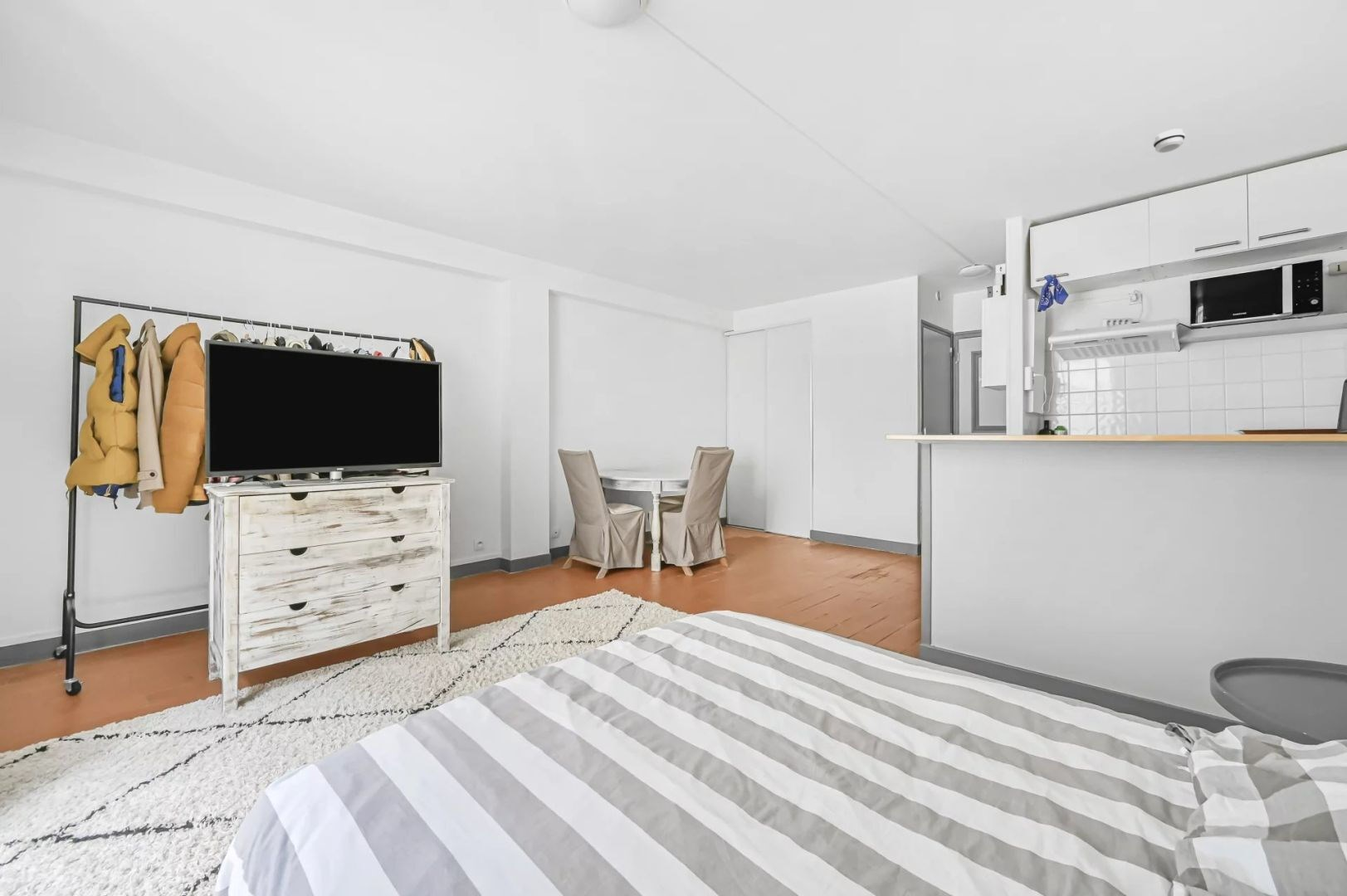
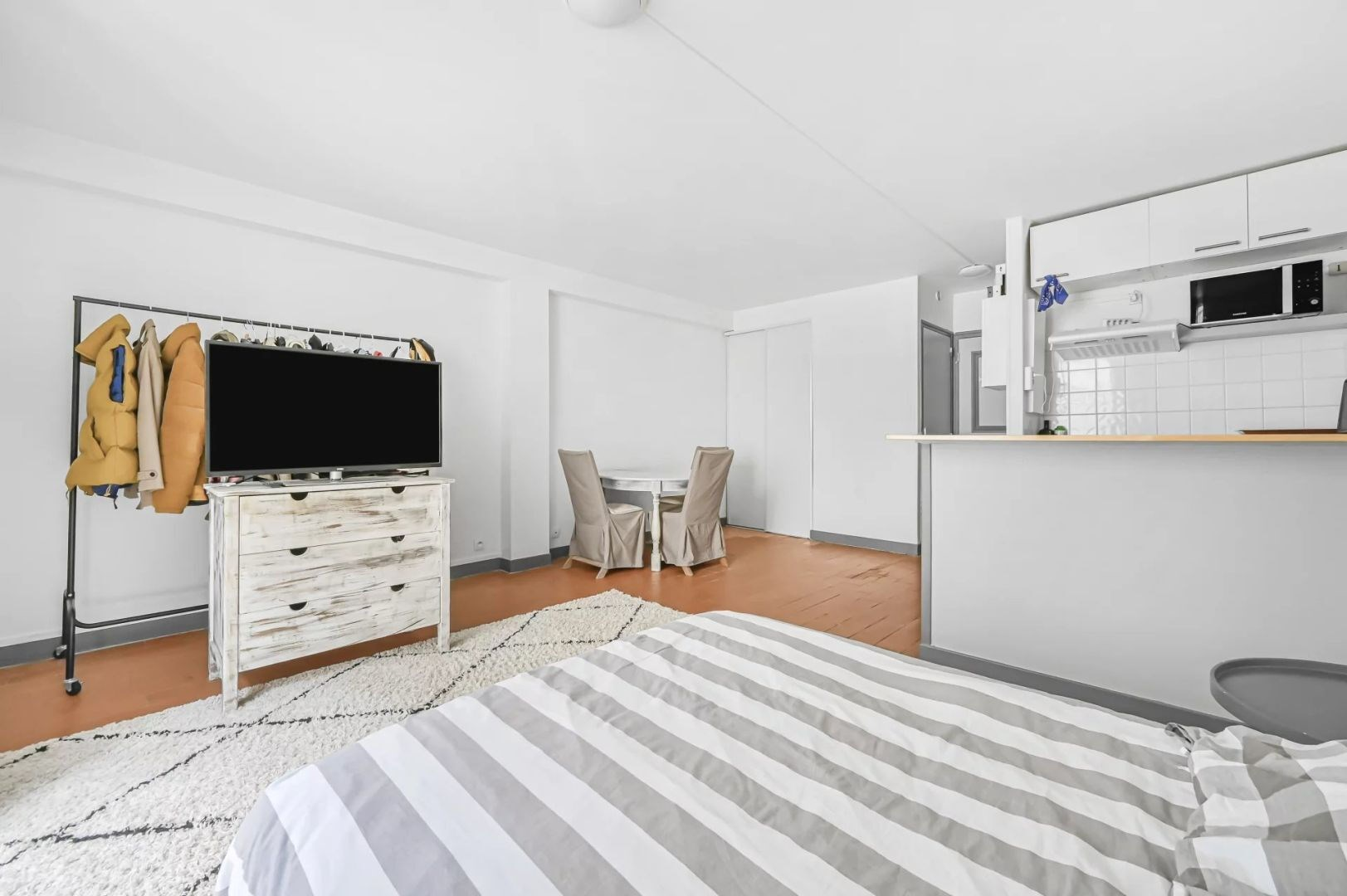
- smoke detector [1153,128,1186,153]
